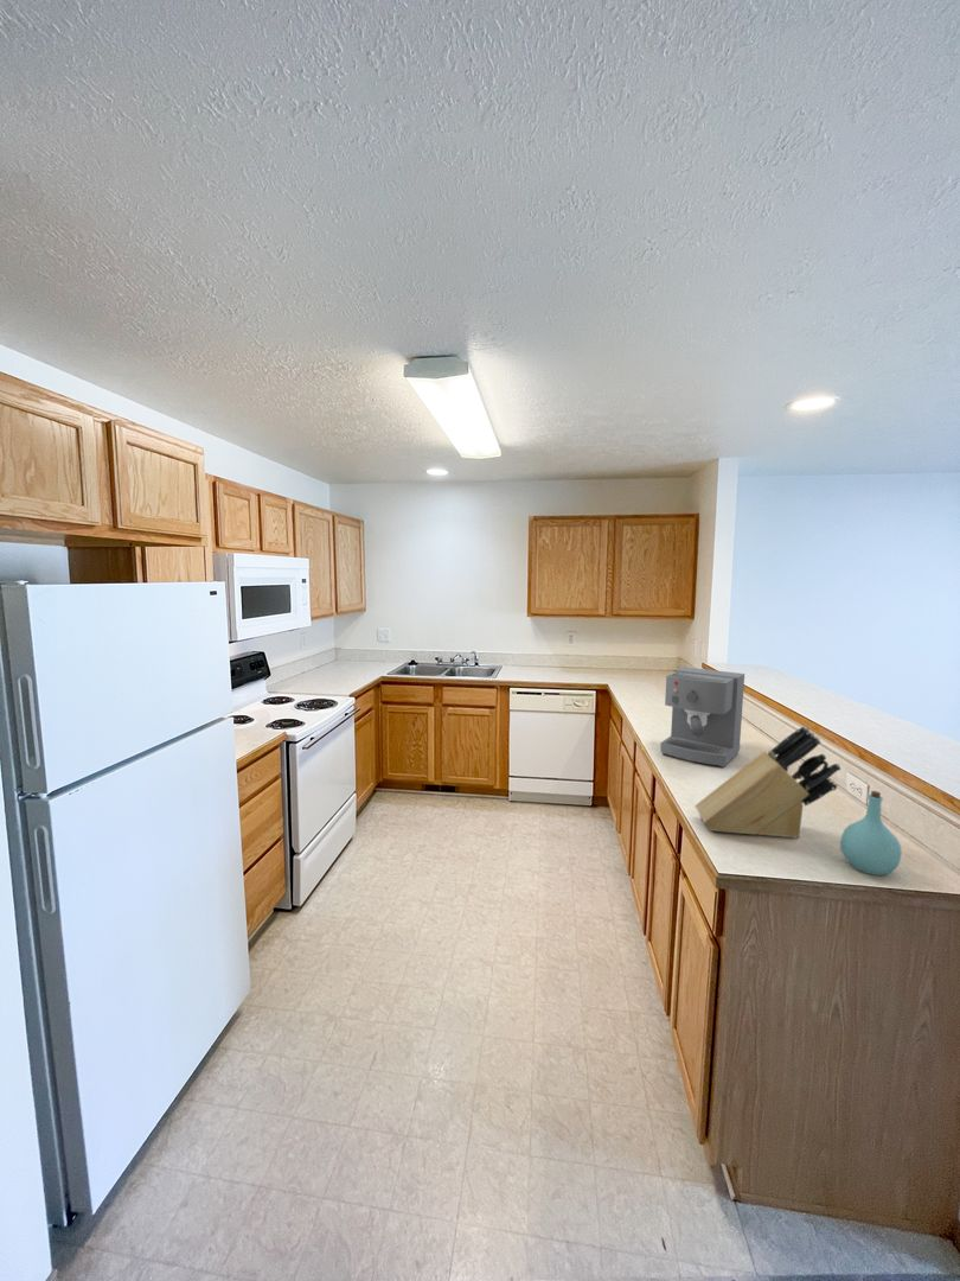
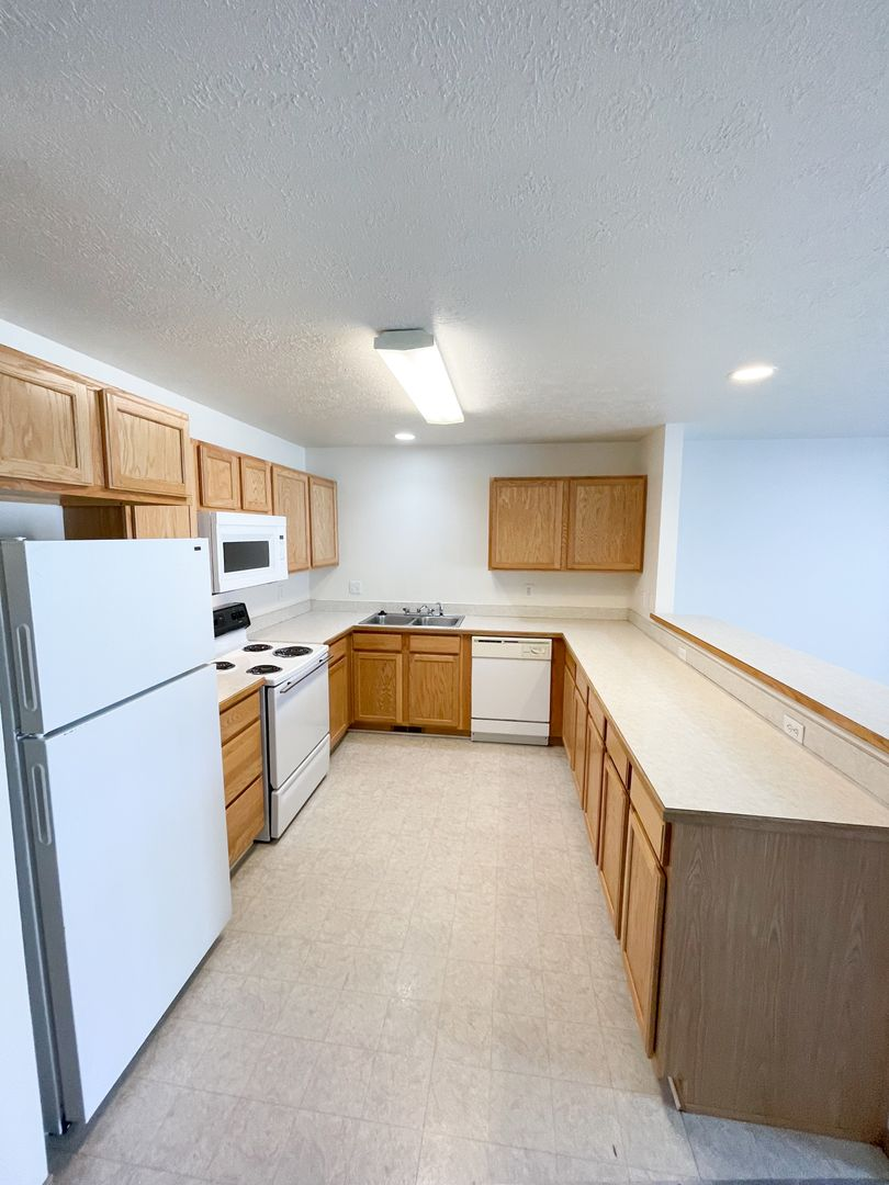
- knife block [693,725,843,840]
- coffee maker [659,665,745,769]
- bottle [839,790,903,877]
